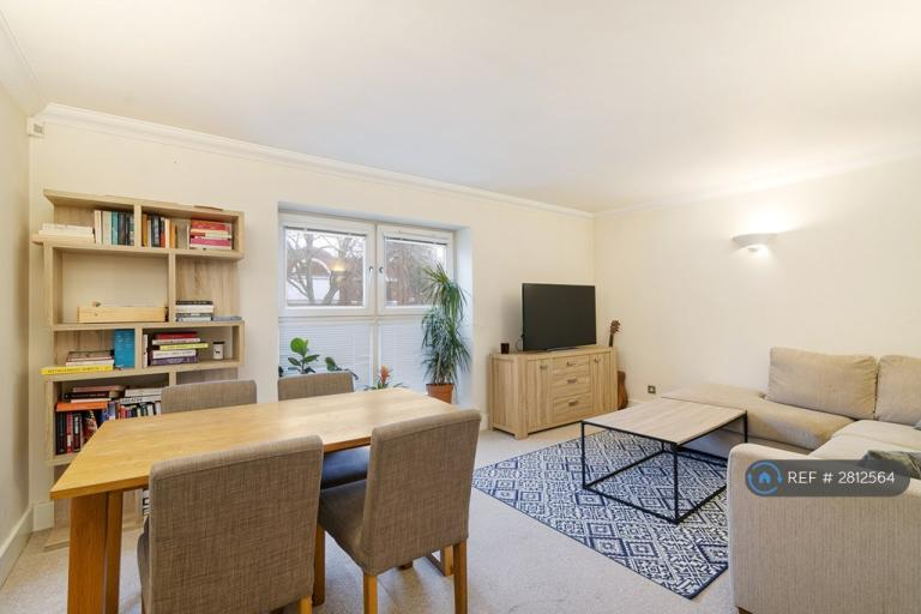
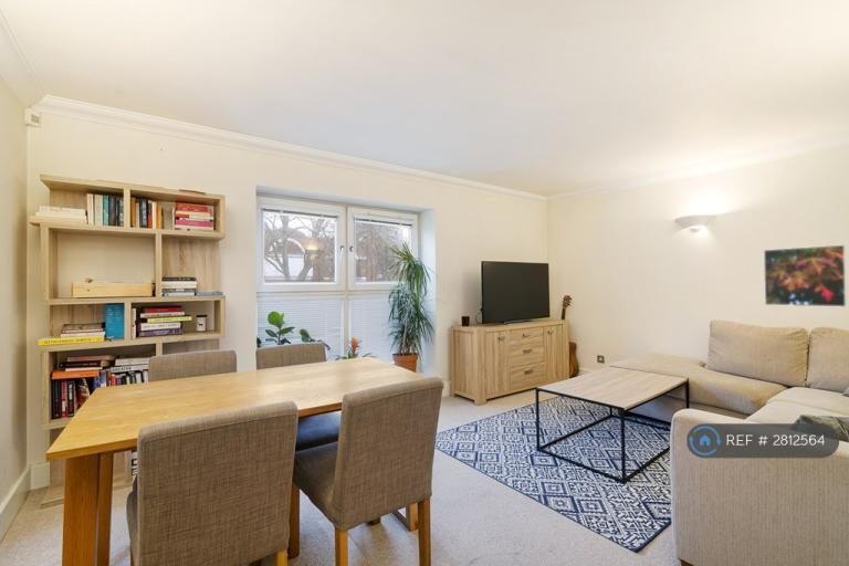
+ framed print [763,243,848,308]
